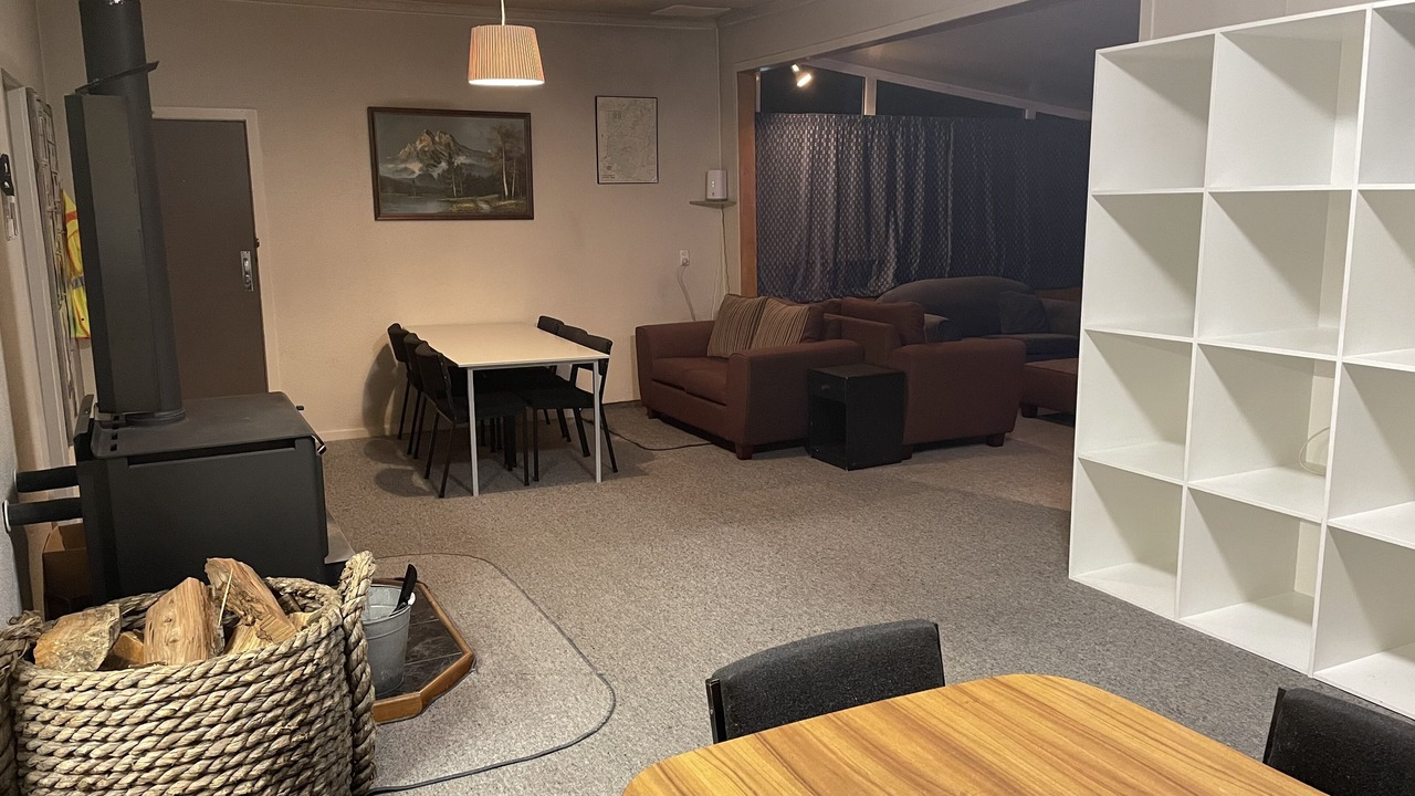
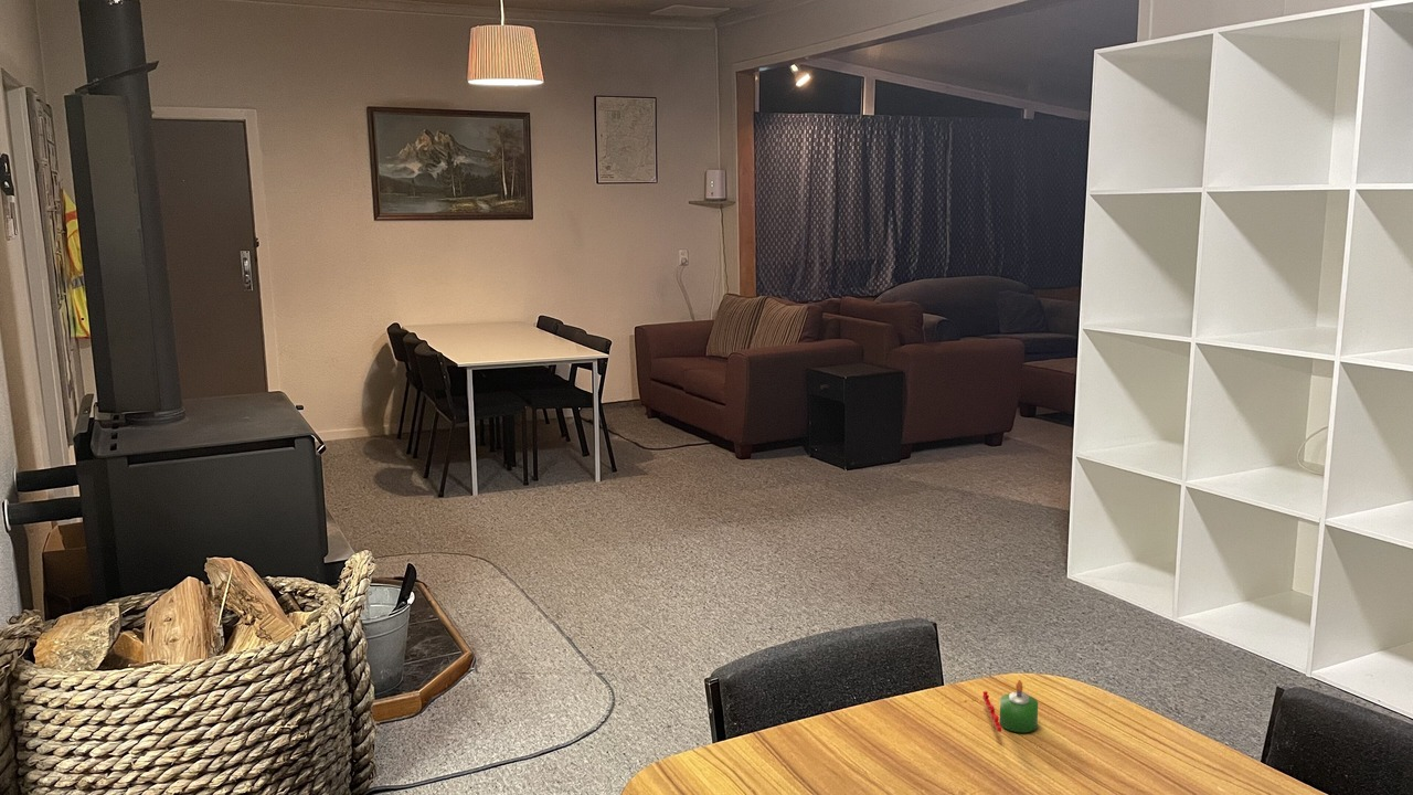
+ candle [981,679,1039,733]
